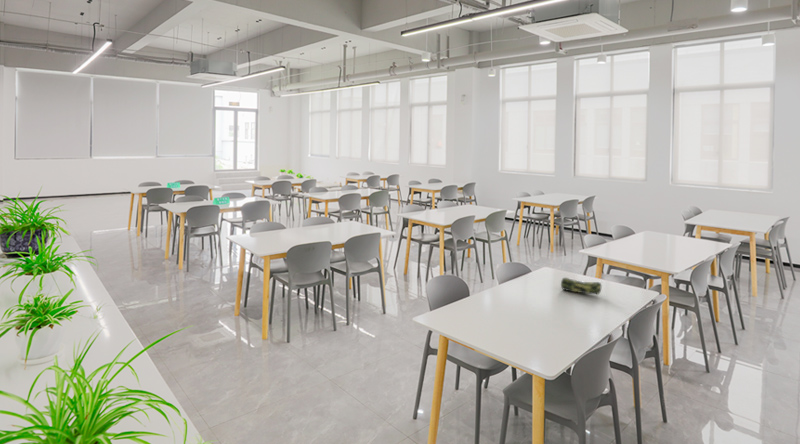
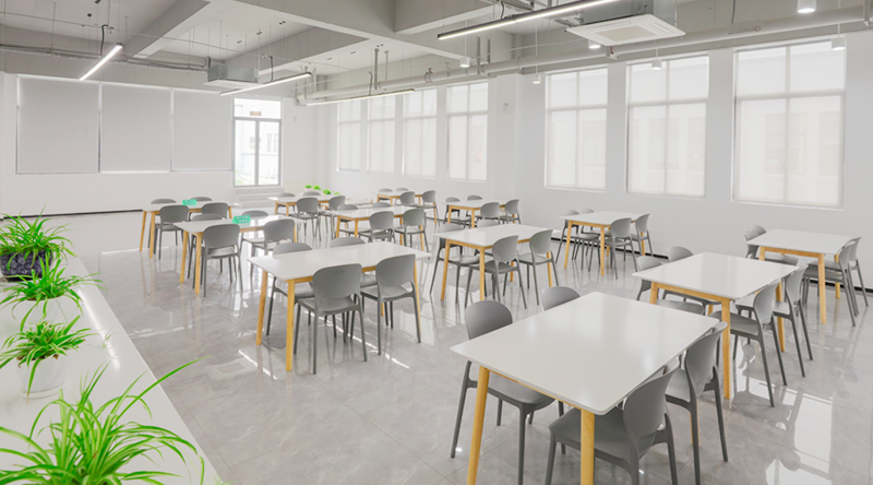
- pencil case [560,277,603,296]
